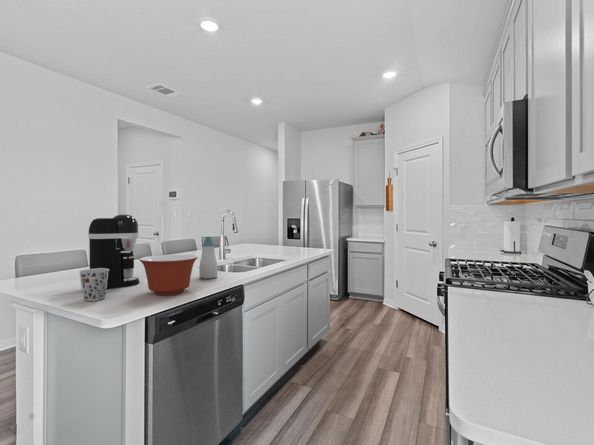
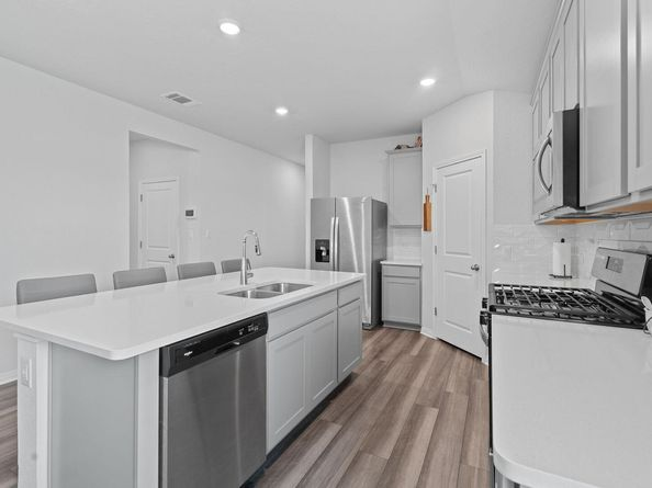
- mixing bowl [138,254,199,296]
- soap bottle [198,236,218,280]
- coffee maker [87,214,140,290]
- cup [78,268,109,302]
